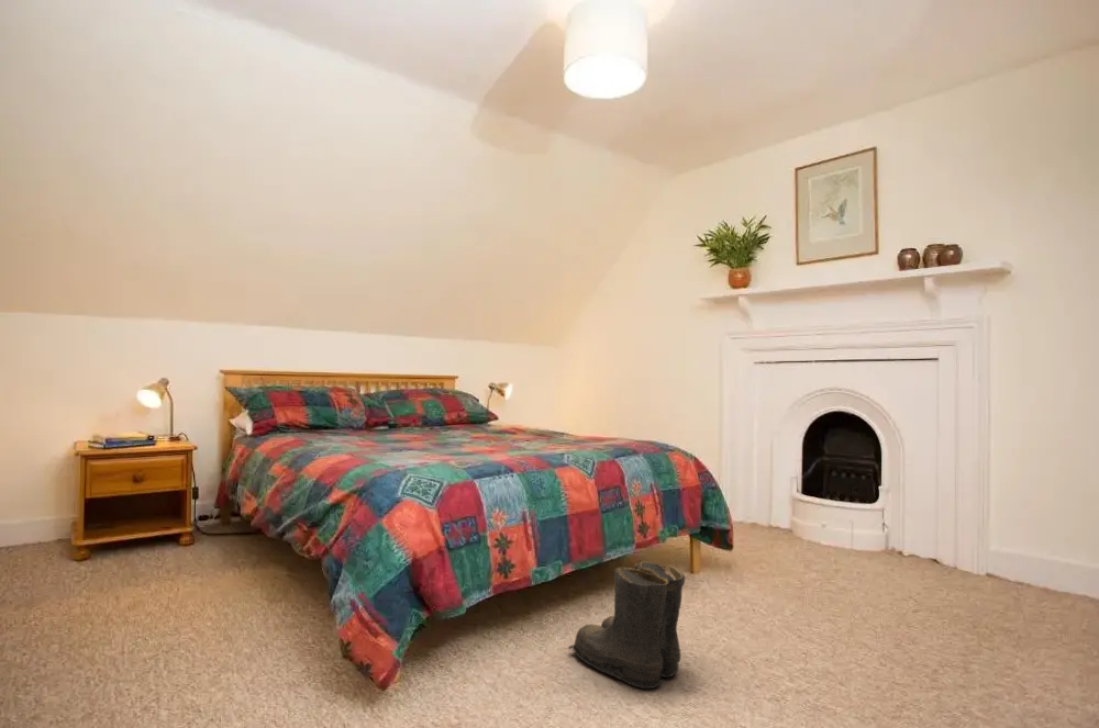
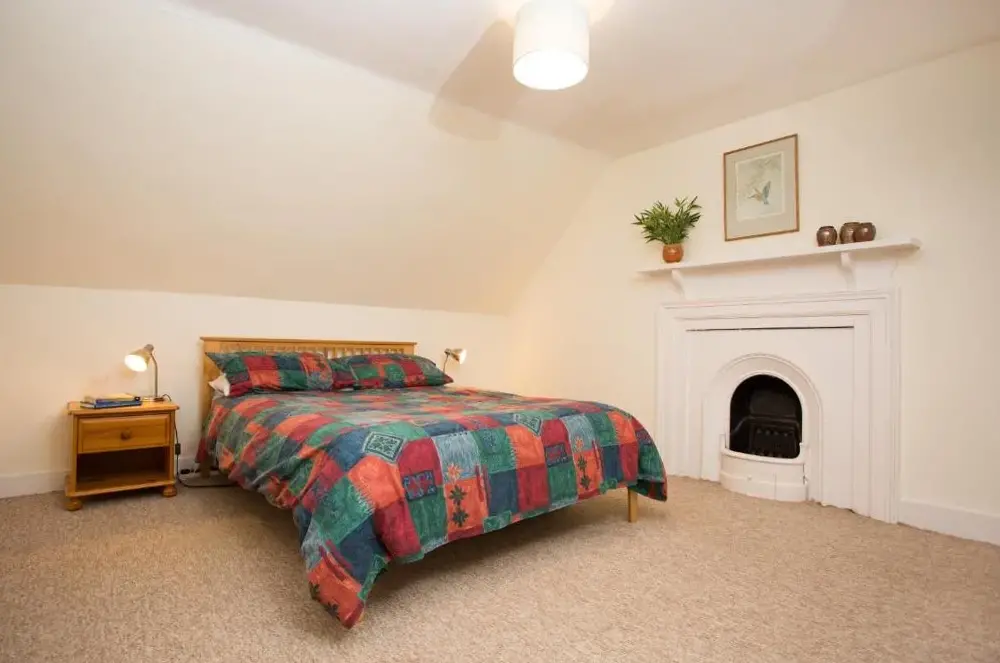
- boots [567,560,686,690]
